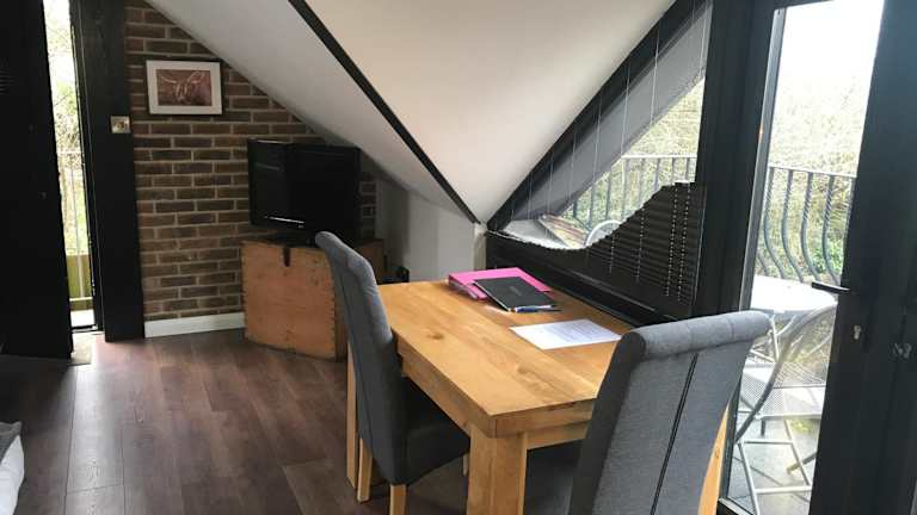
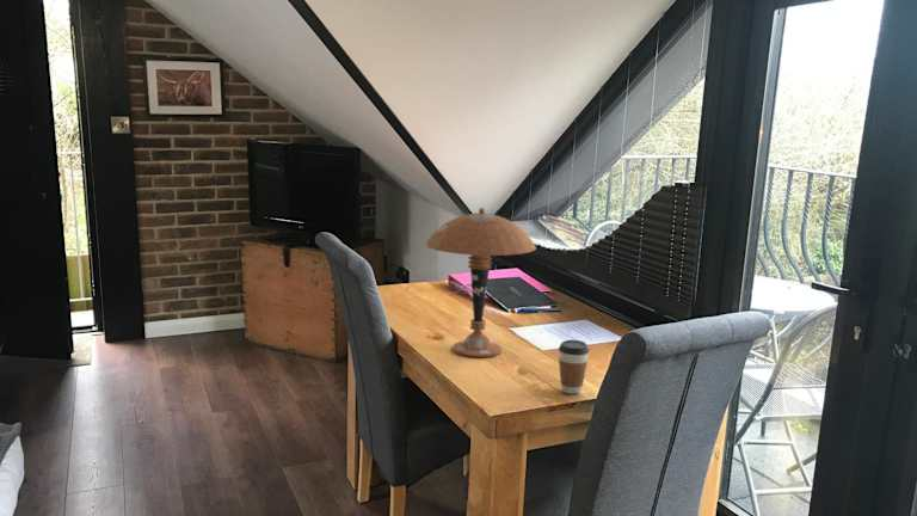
+ table lamp [424,207,537,358]
+ coffee cup [558,339,590,395]
